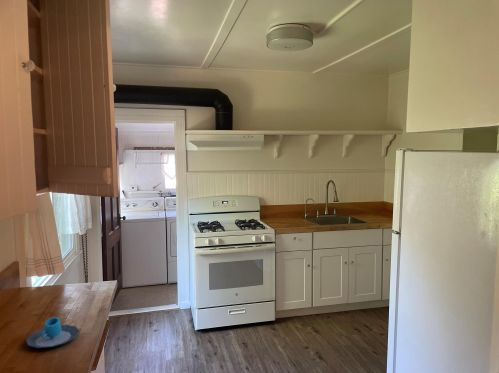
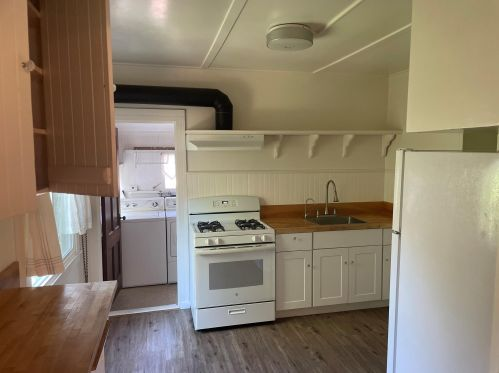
- mug [25,317,80,349]
